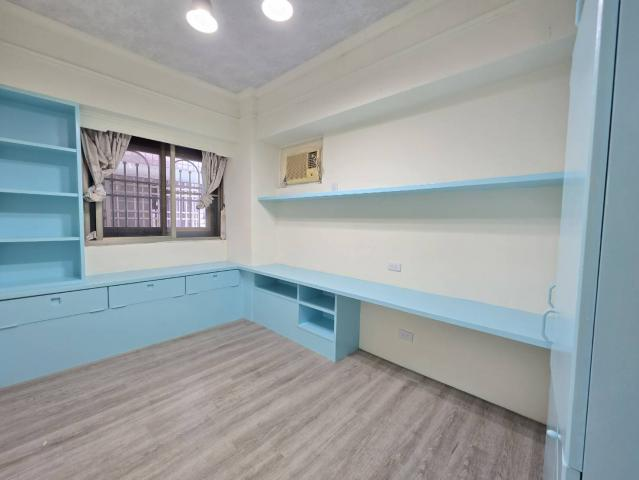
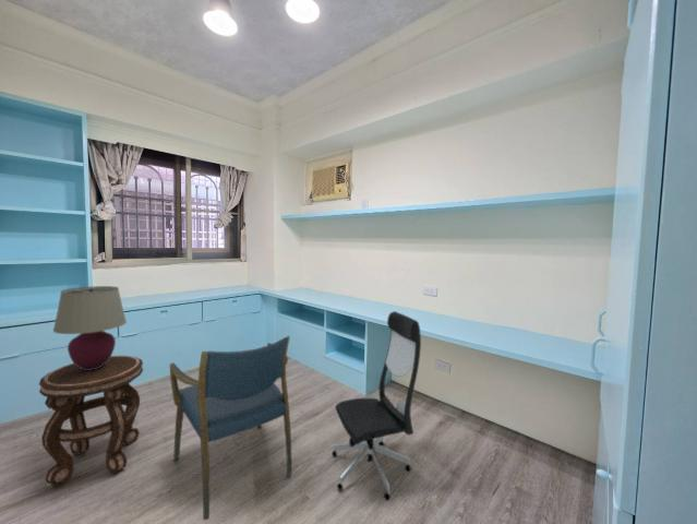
+ armchair [169,335,292,521]
+ table lamp [52,285,128,370]
+ office chair [331,310,422,501]
+ side table [38,355,144,488]
